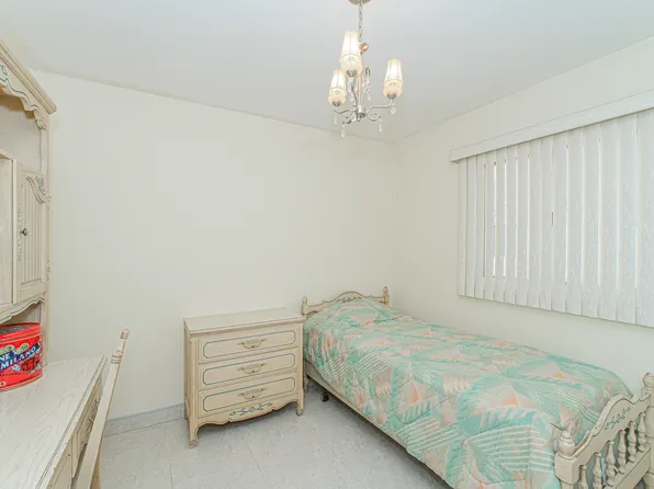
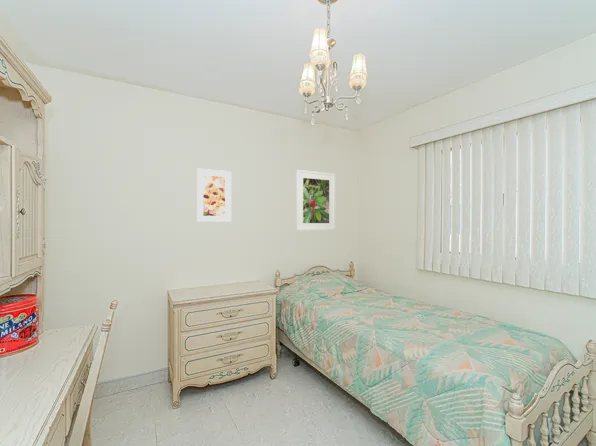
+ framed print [295,169,336,232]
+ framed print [196,168,232,223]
